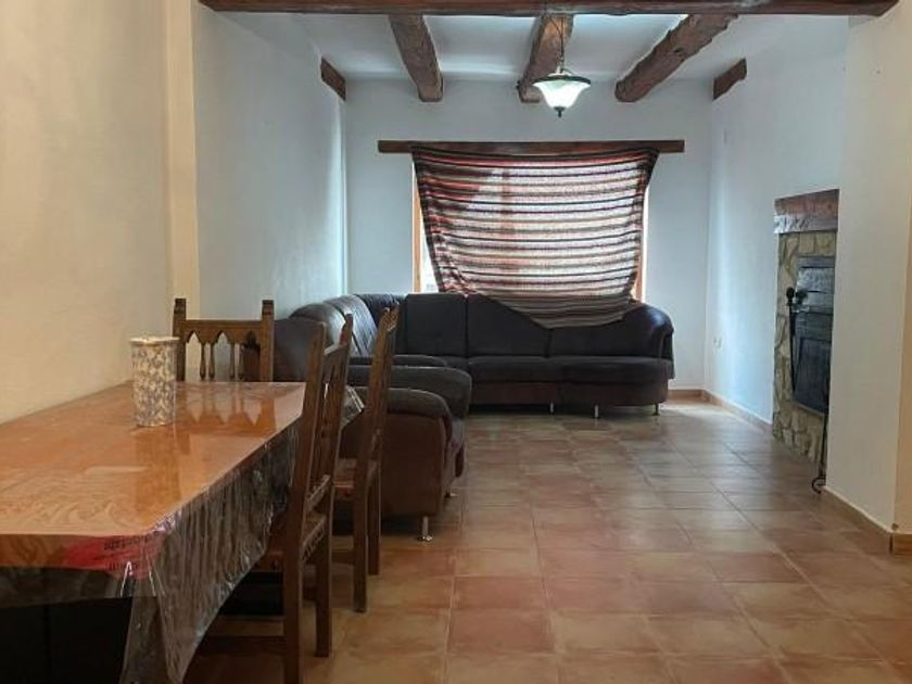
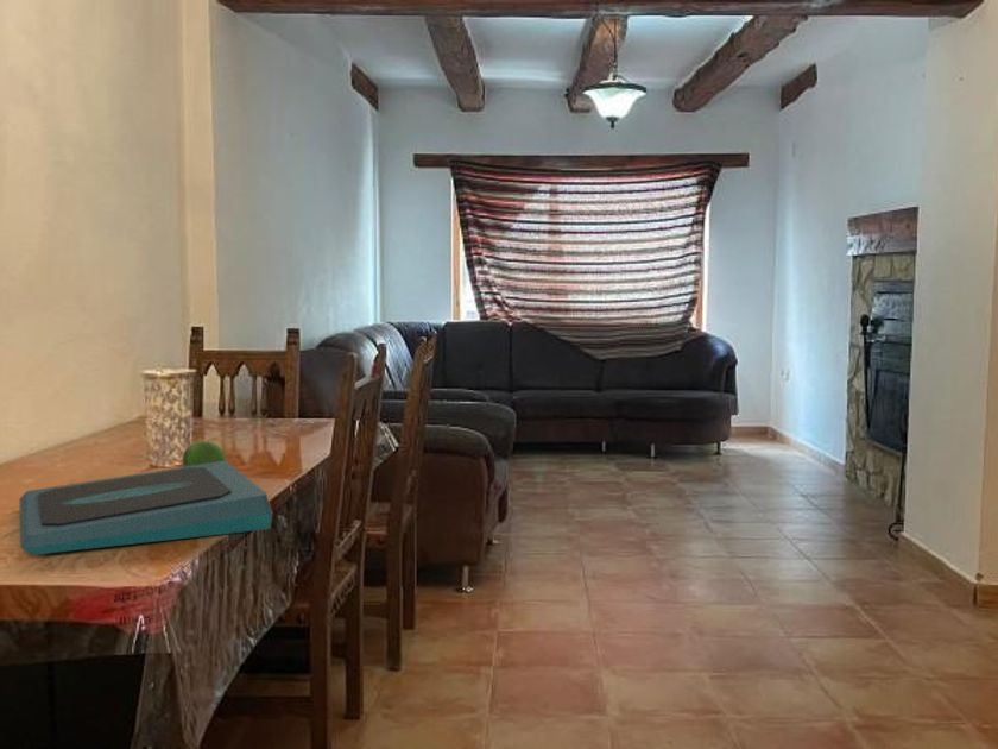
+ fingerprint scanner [18,460,273,555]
+ fruit [182,440,227,467]
